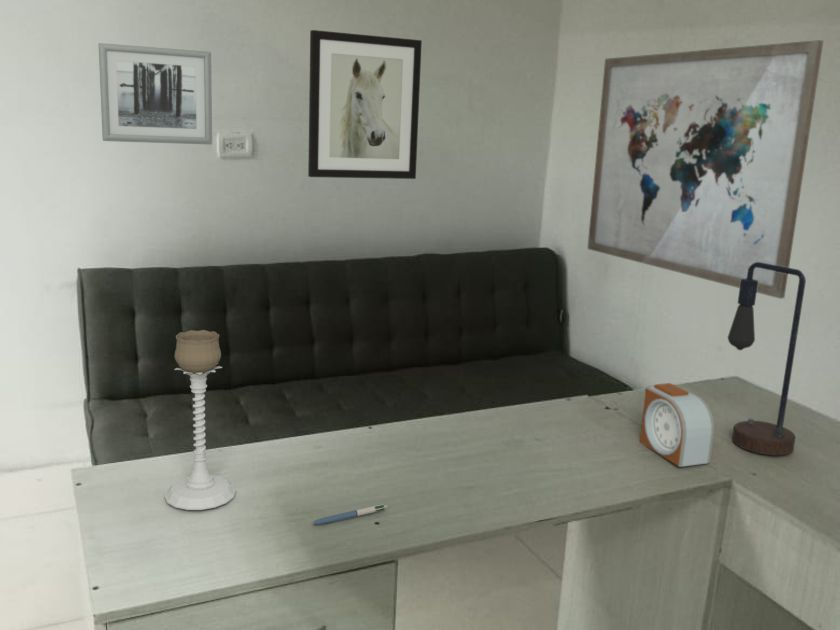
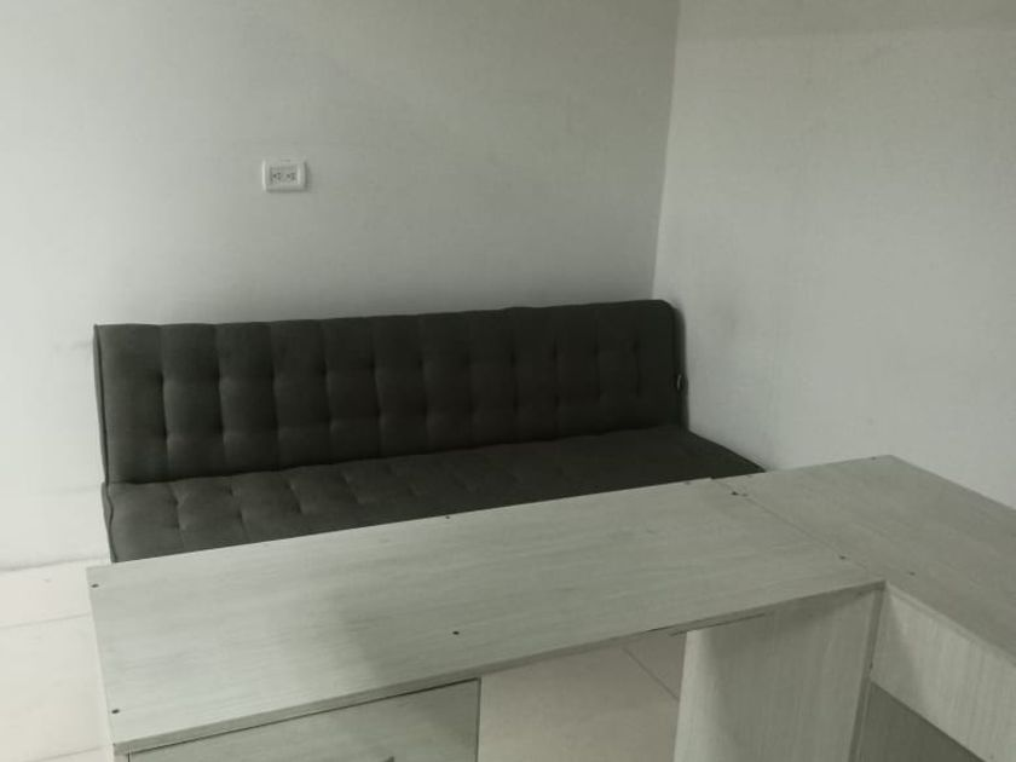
- wall art [307,29,423,180]
- alarm clock [639,382,716,468]
- pen [311,503,388,526]
- candle holder [164,329,237,511]
- table lamp [727,262,807,456]
- wall art [586,39,824,300]
- wall art [98,42,213,145]
